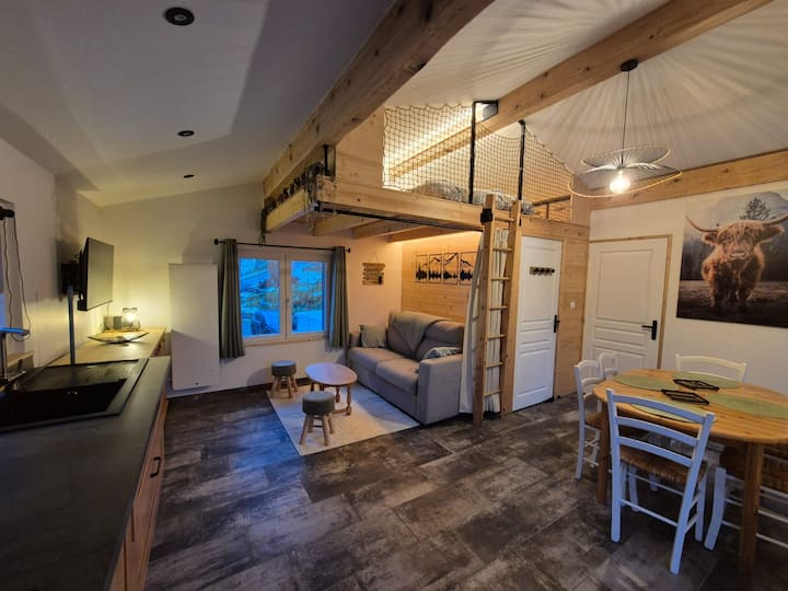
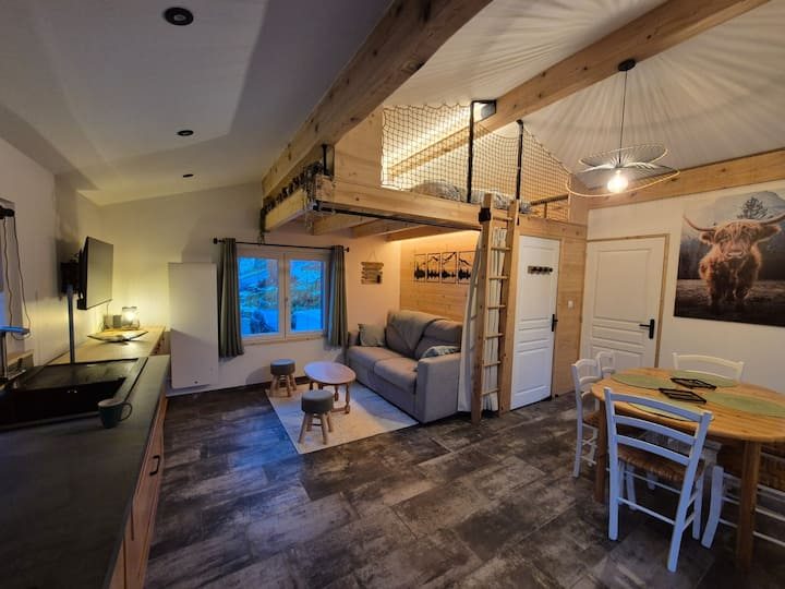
+ mug [97,397,134,429]
